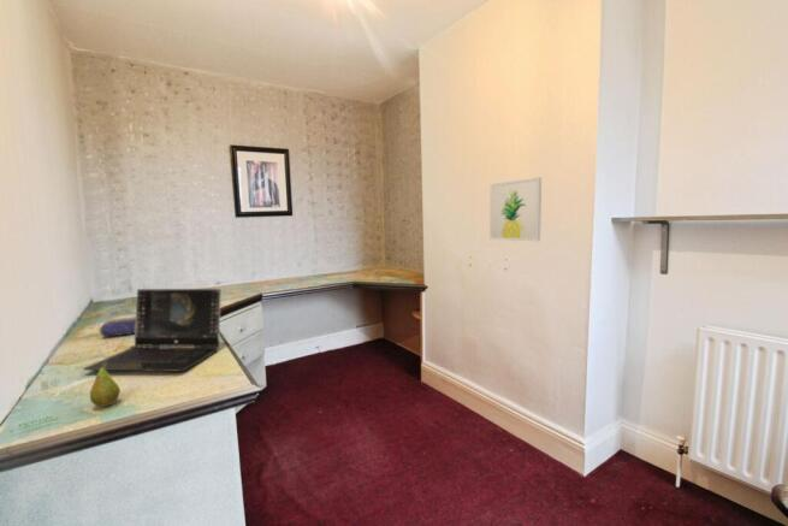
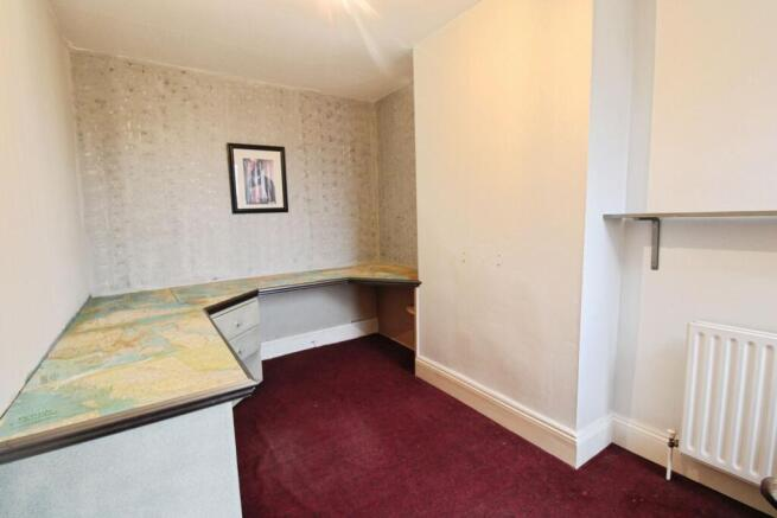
- fruit [89,361,122,408]
- pencil case [99,315,136,338]
- wall art [488,176,543,242]
- laptop [82,288,223,373]
